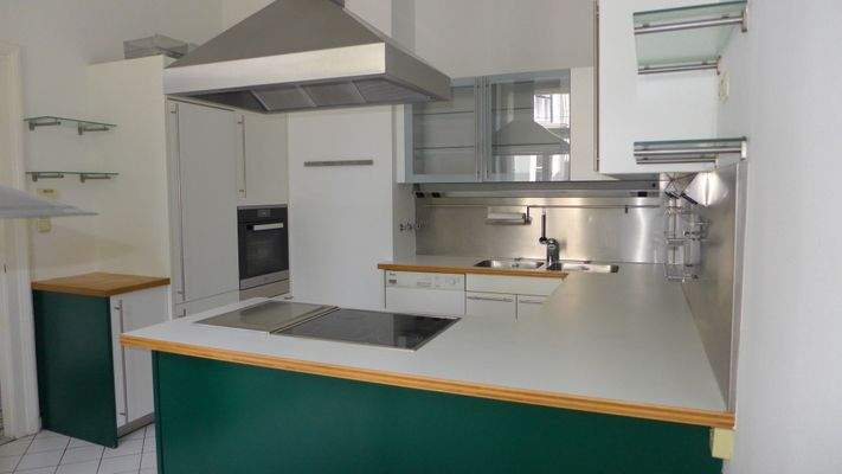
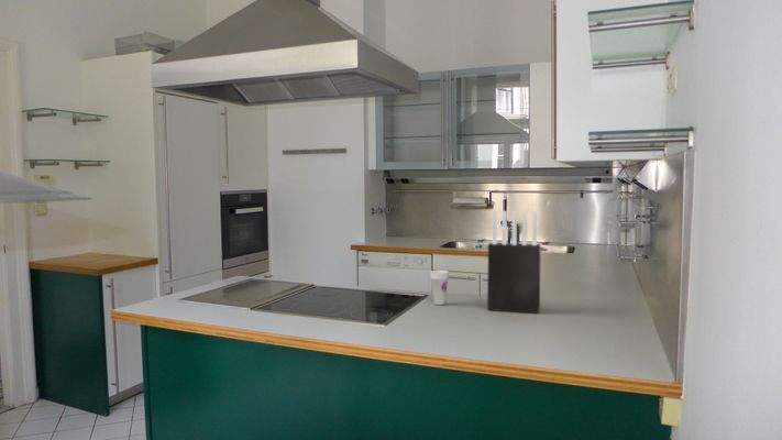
+ cup [429,270,450,306]
+ knife block [486,210,541,315]
